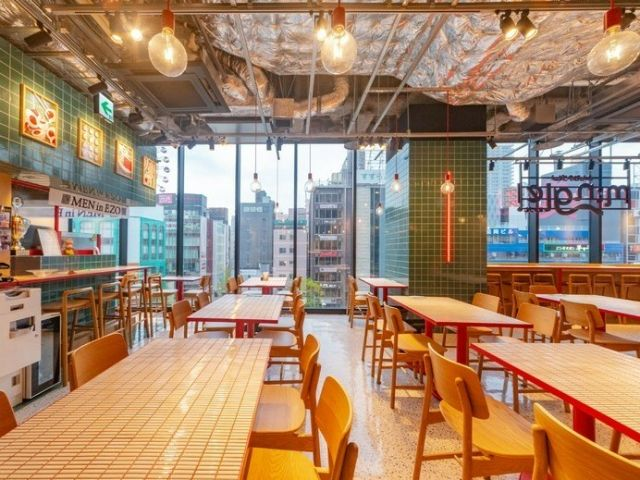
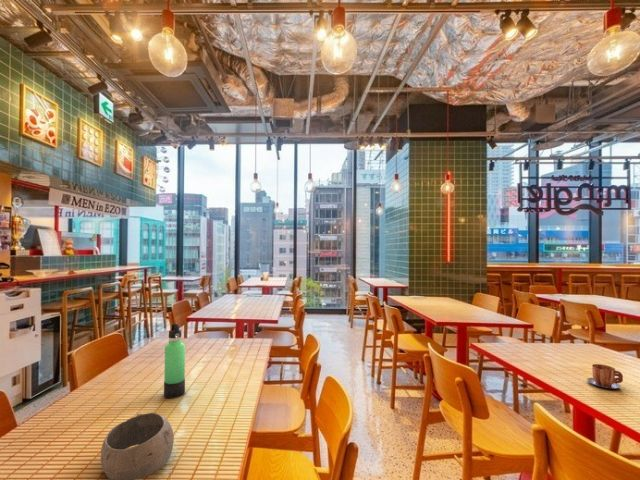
+ mug [586,363,624,390]
+ bowl [100,412,175,480]
+ thermos bottle [163,322,186,400]
